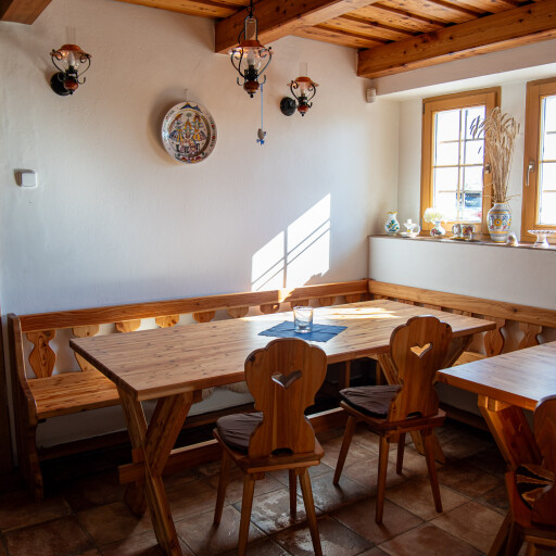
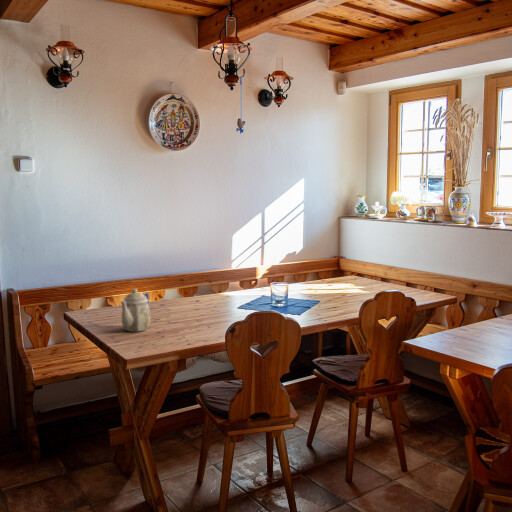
+ teapot [120,288,151,332]
